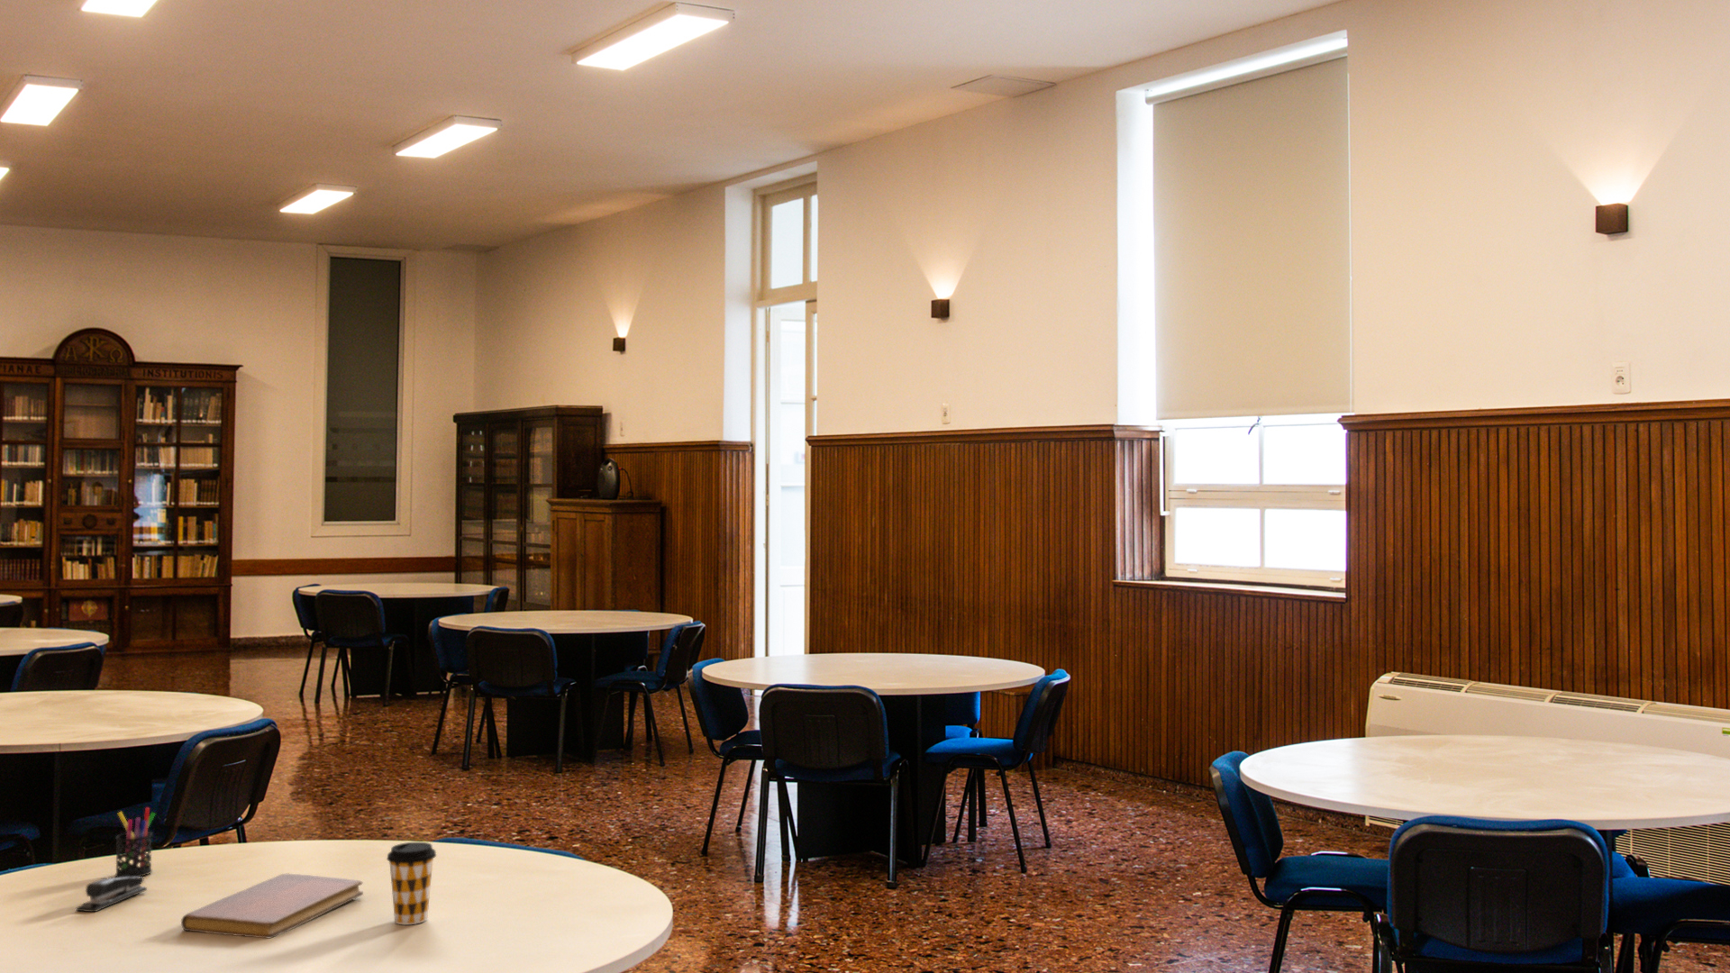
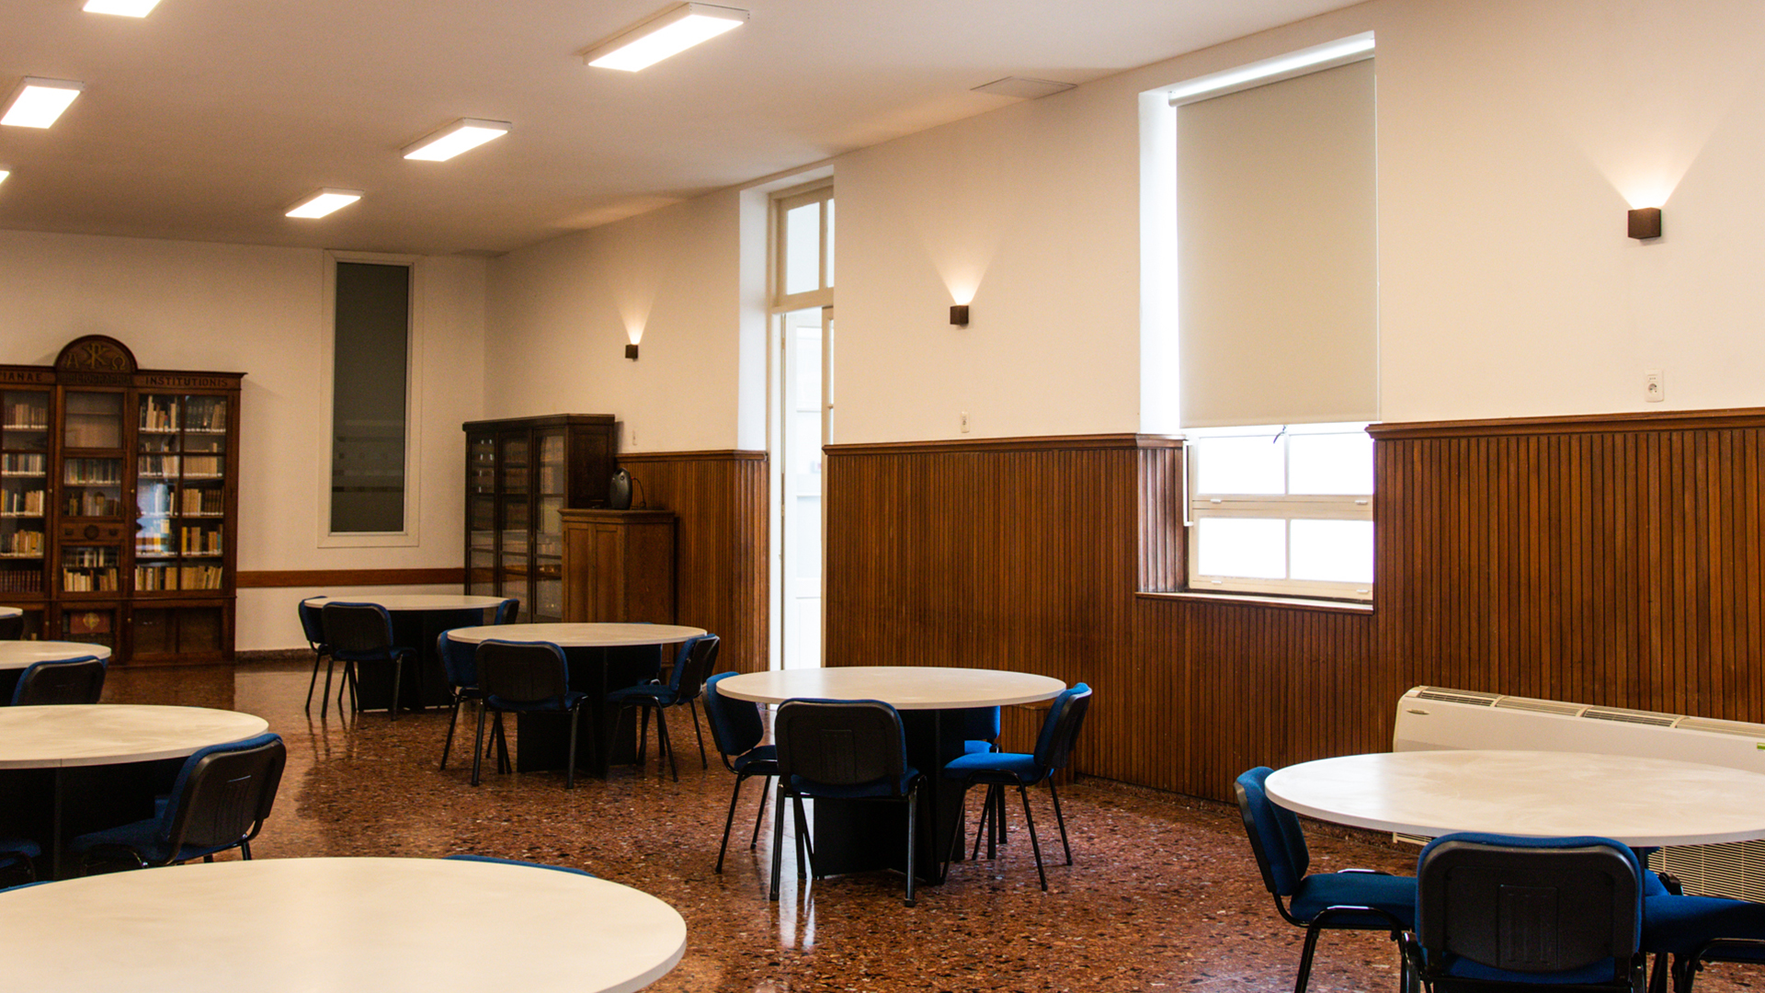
- stapler [75,876,147,912]
- coffee cup [386,841,437,925]
- notebook [181,872,364,939]
- pen holder [114,807,157,878]
